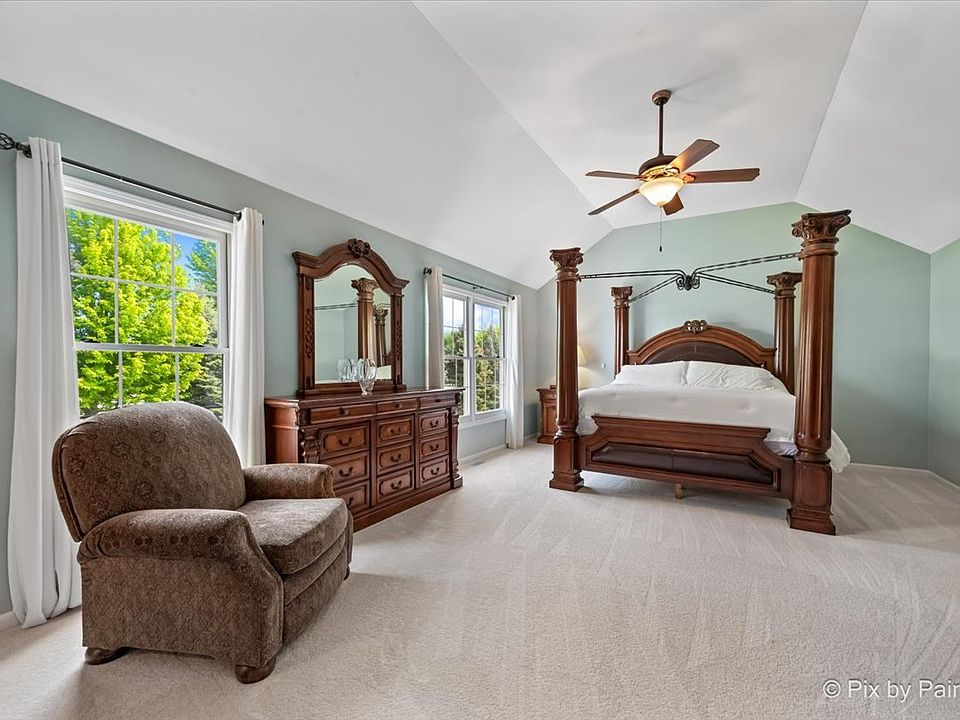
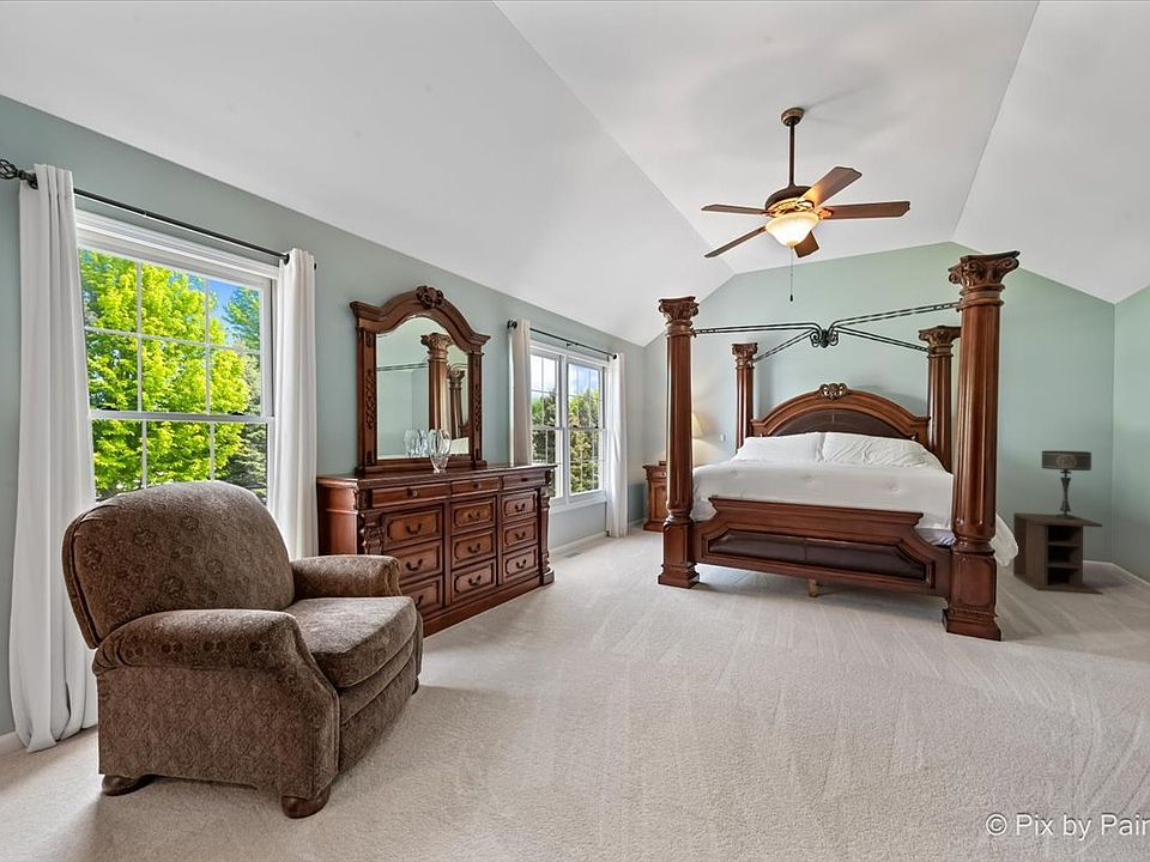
+ table lamp [1041,450,1092,520]
+ nightstand [1012,511,1103,596]
